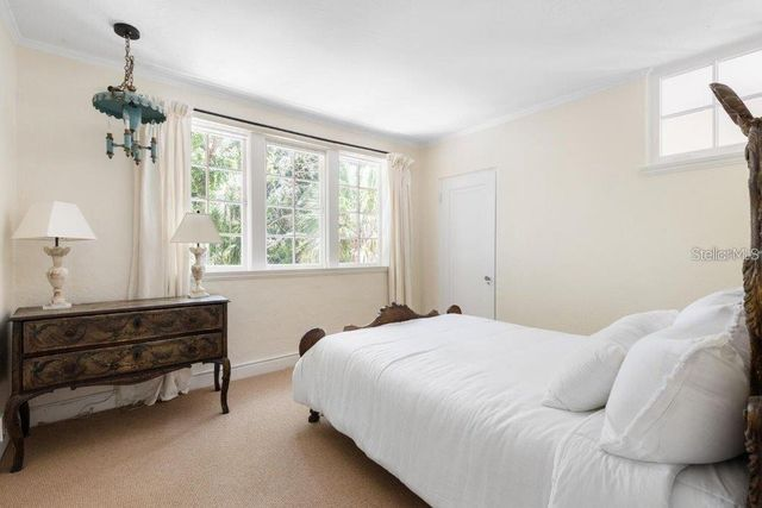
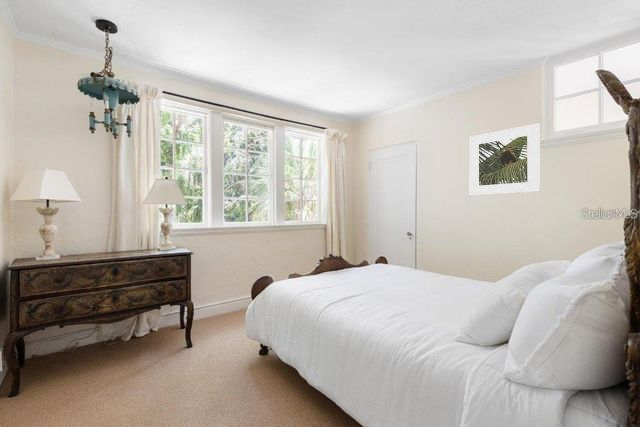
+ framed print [468,122,541,196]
